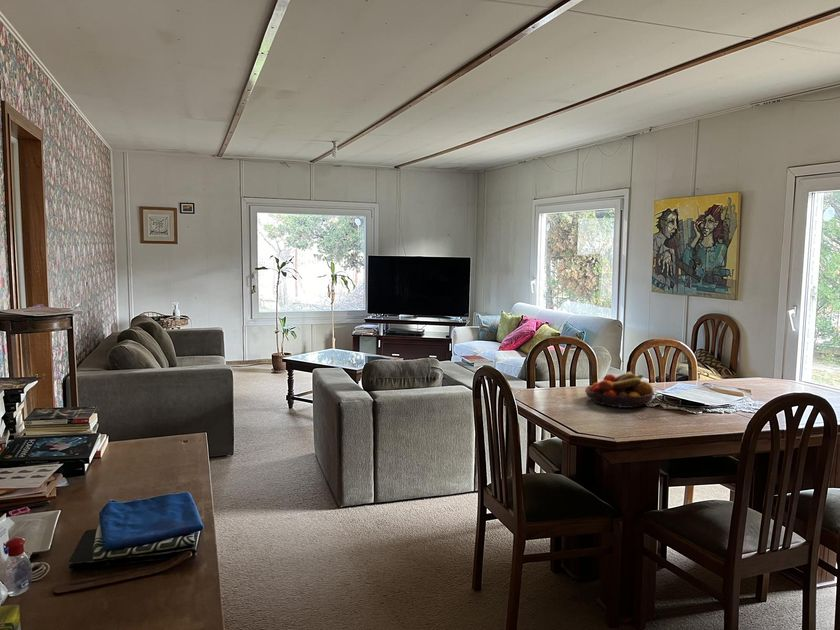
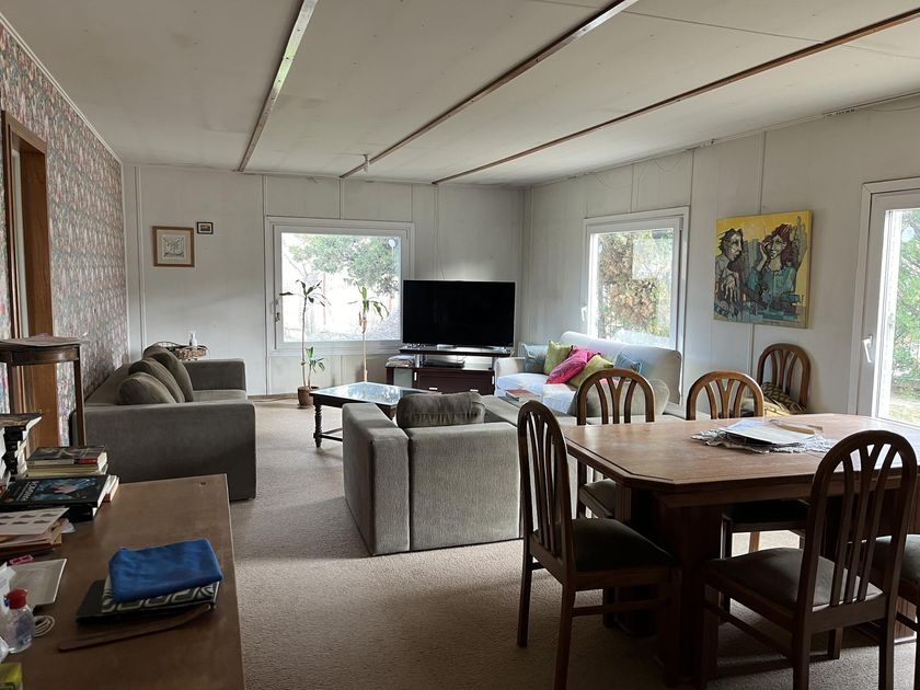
- fruit bowl [584,371,655,409]
